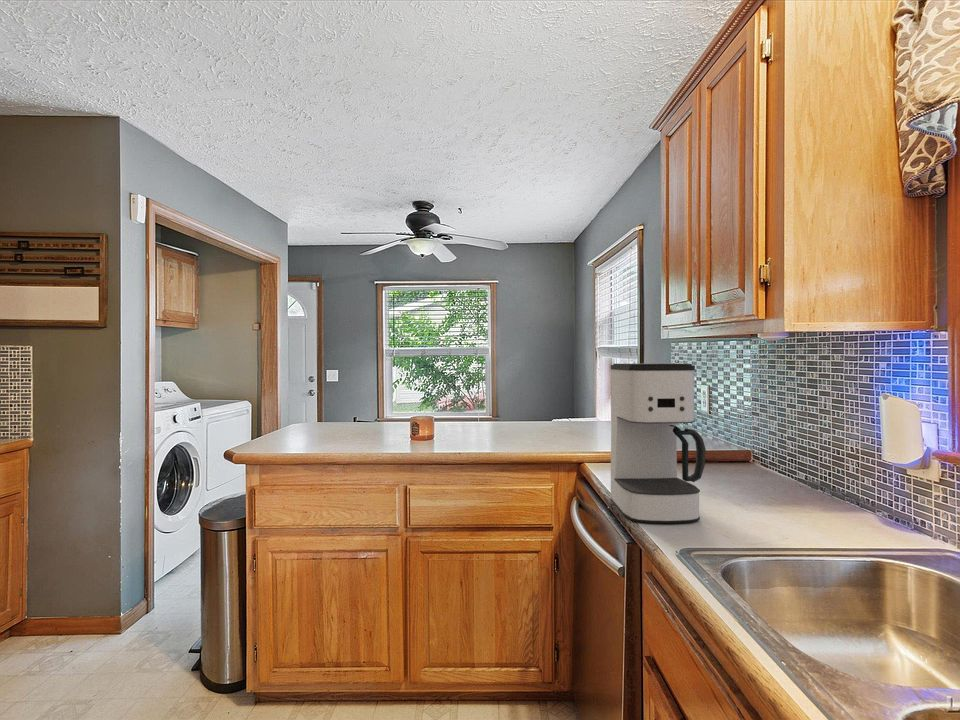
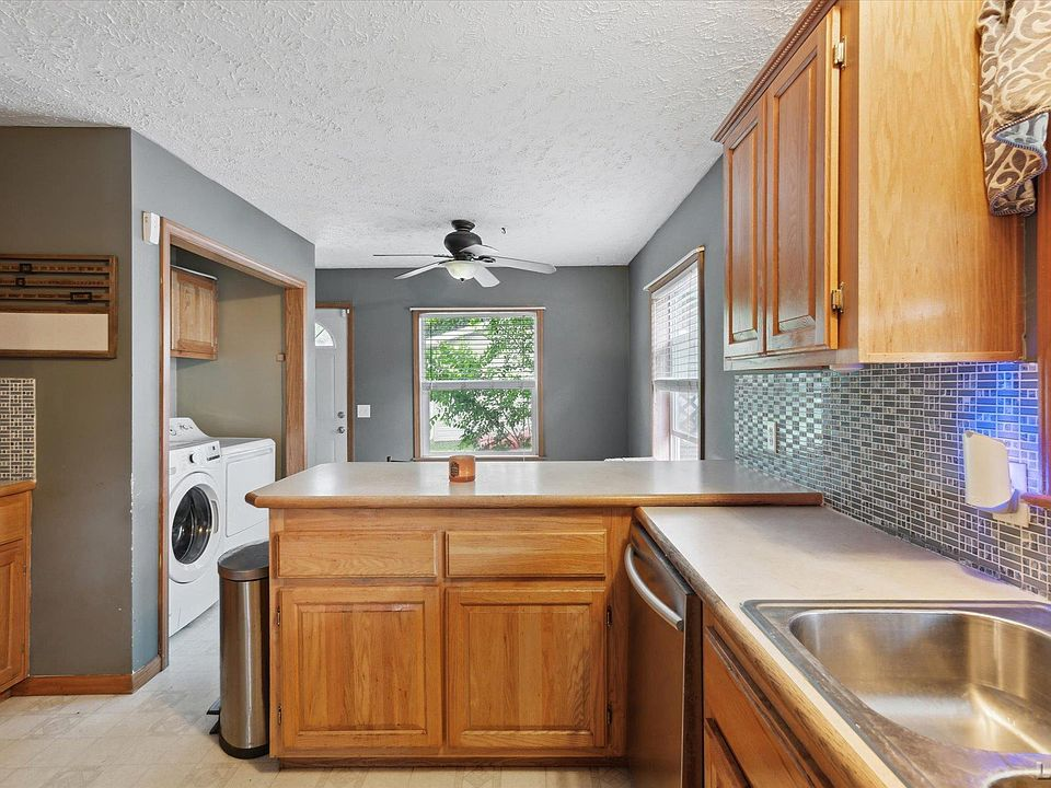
- coffee maker [609,362,707,524]
